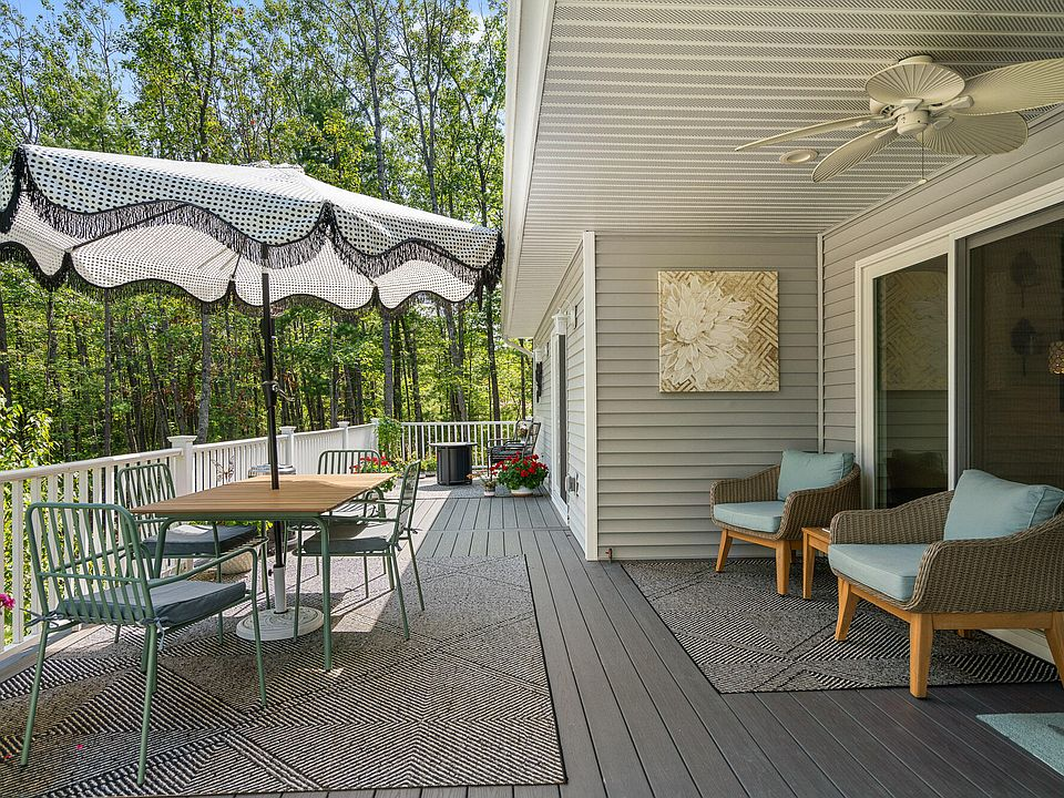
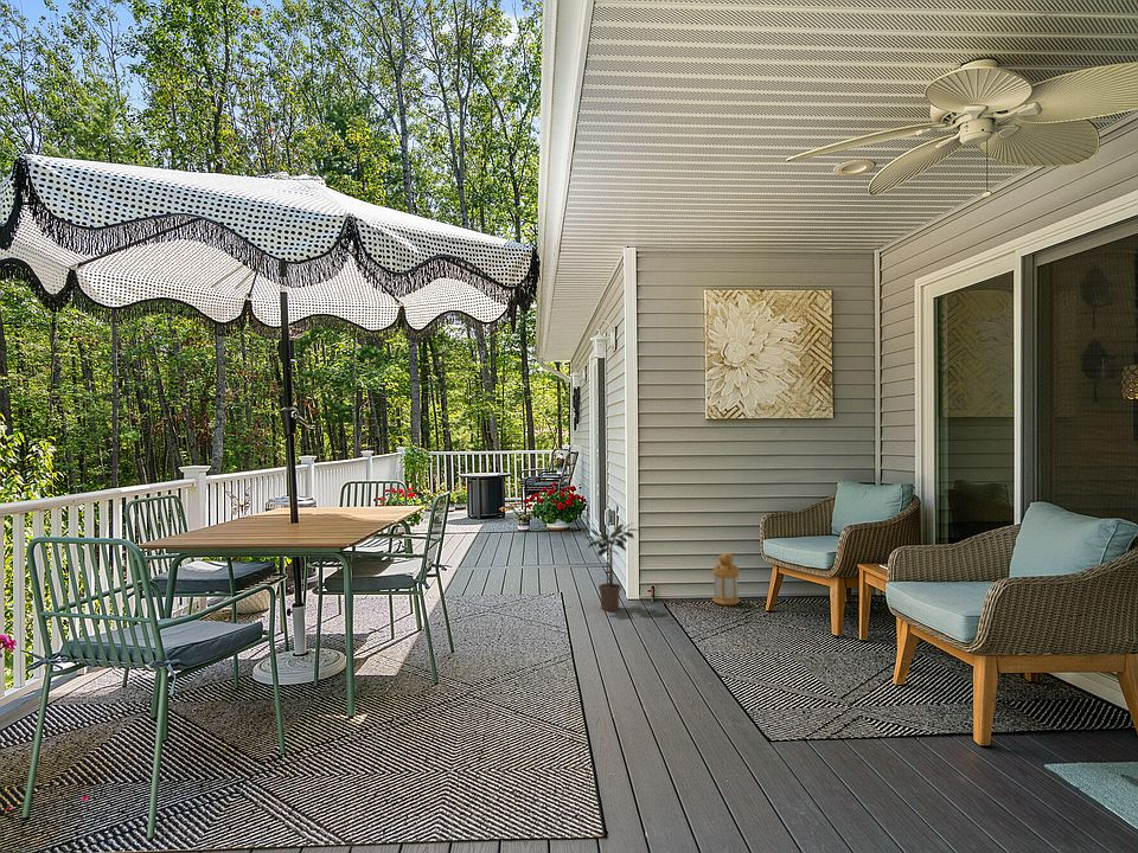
+ potted plant [581,522,640,611]
+ lantern [711,552,741,607]
